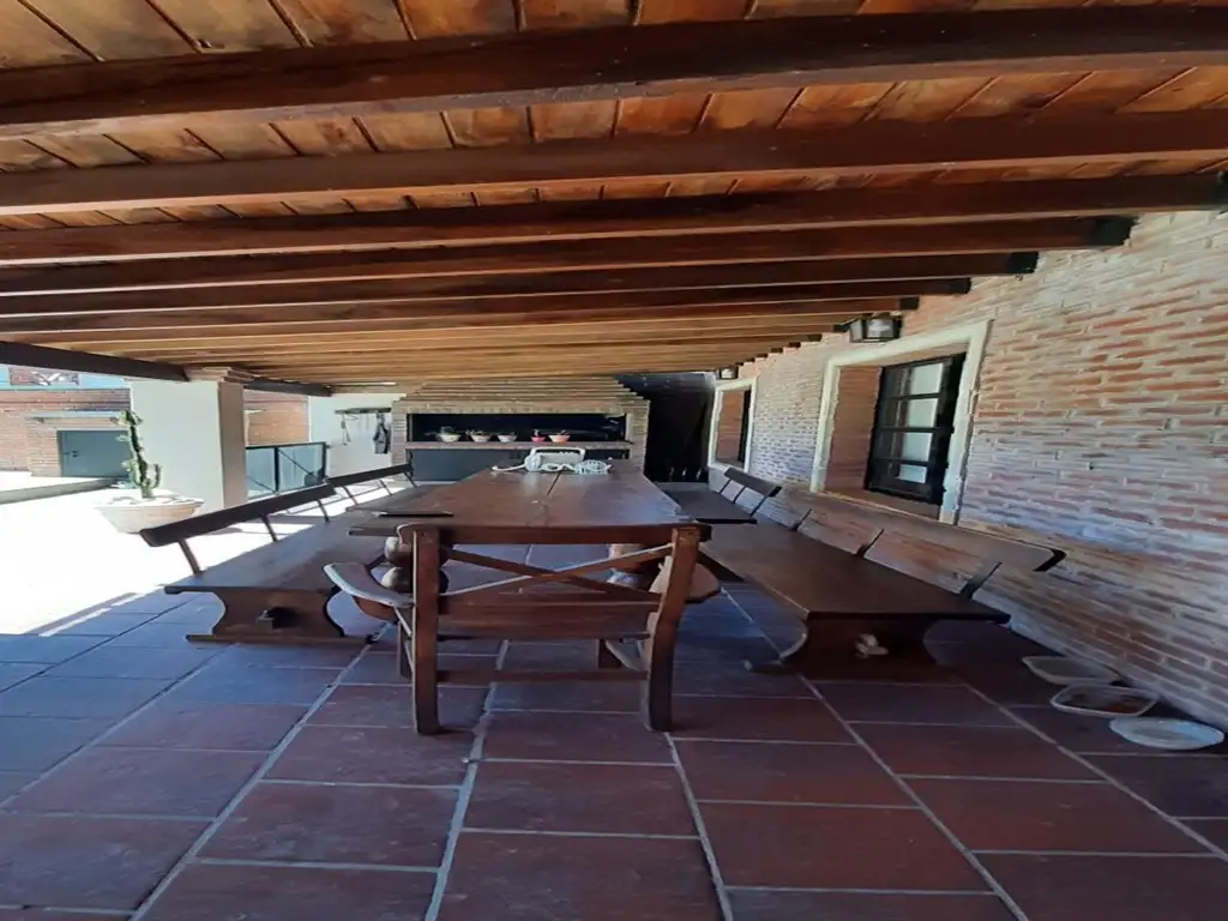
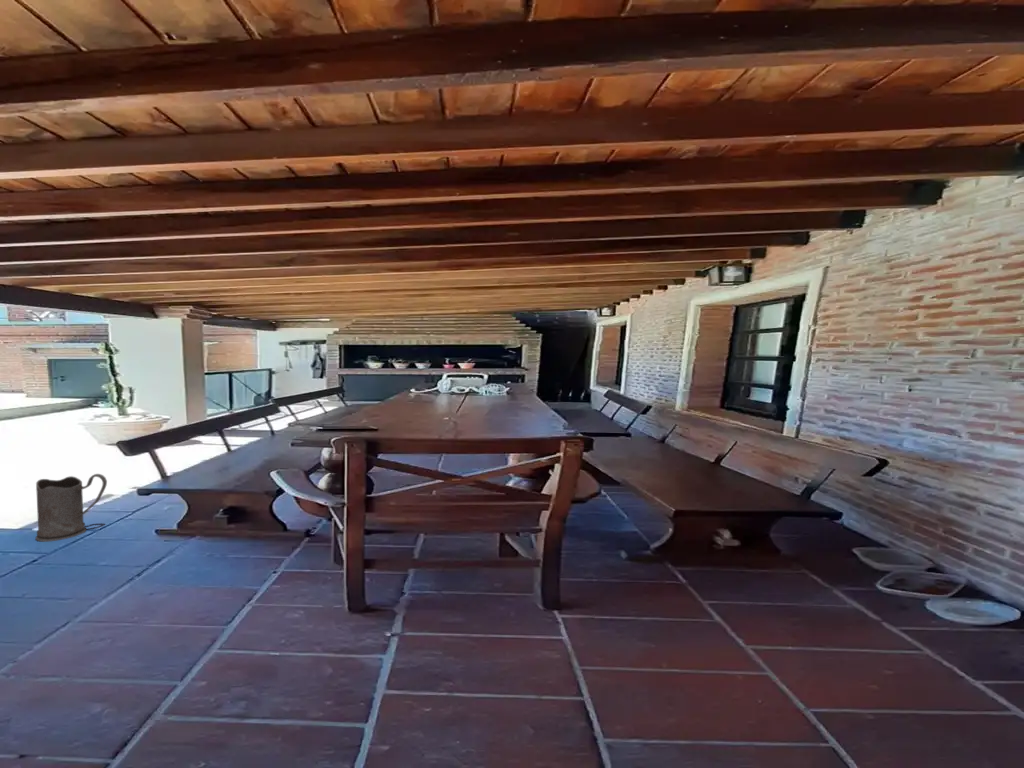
+ jug [34,473,108,543]
